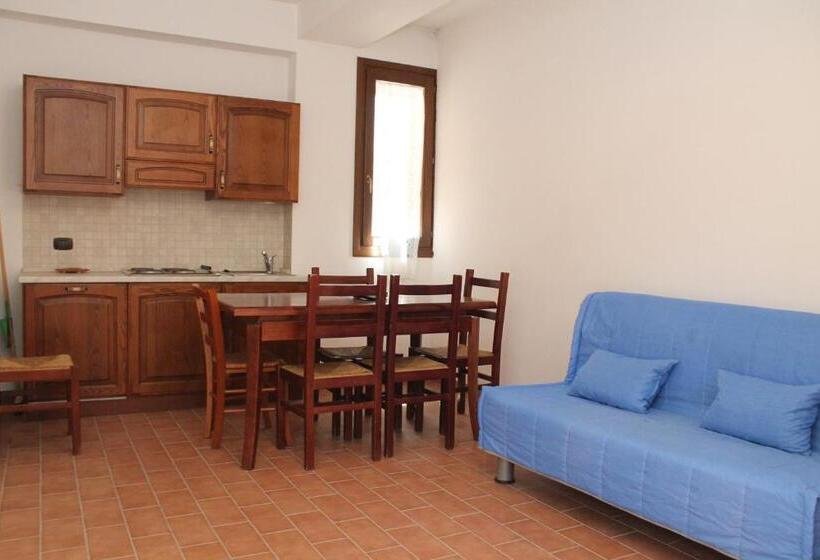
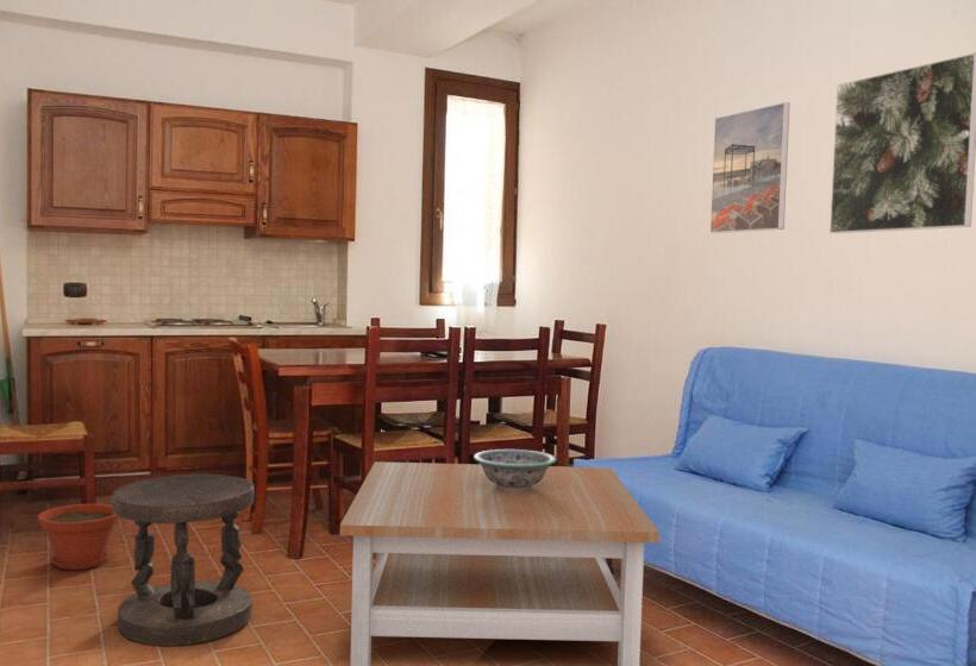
+ plant pot [37,503,121,571]
+ stool [111,473,256,647]
+ coffee table [339,460,661,666]
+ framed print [709,101,792,234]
+ decorative bowl [473,448,558,492]
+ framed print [828,51,976,234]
